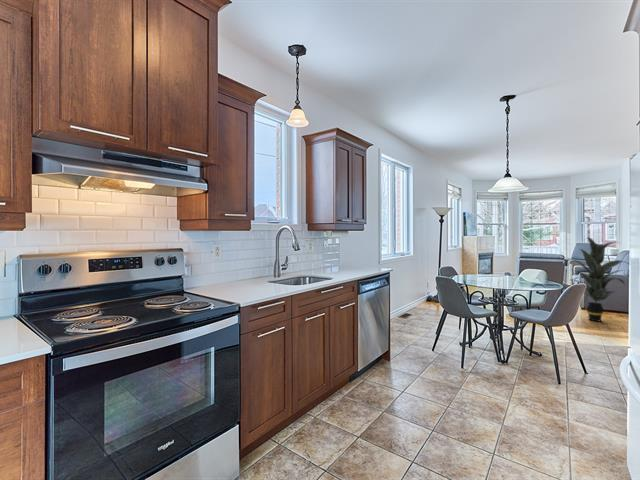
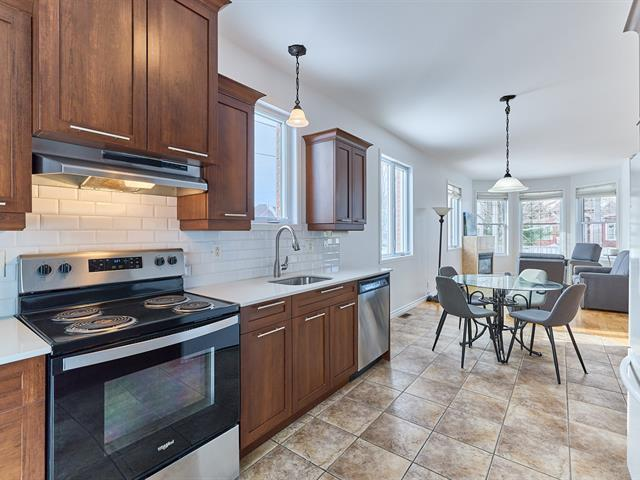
- indoor plant [560,236,630,322]
